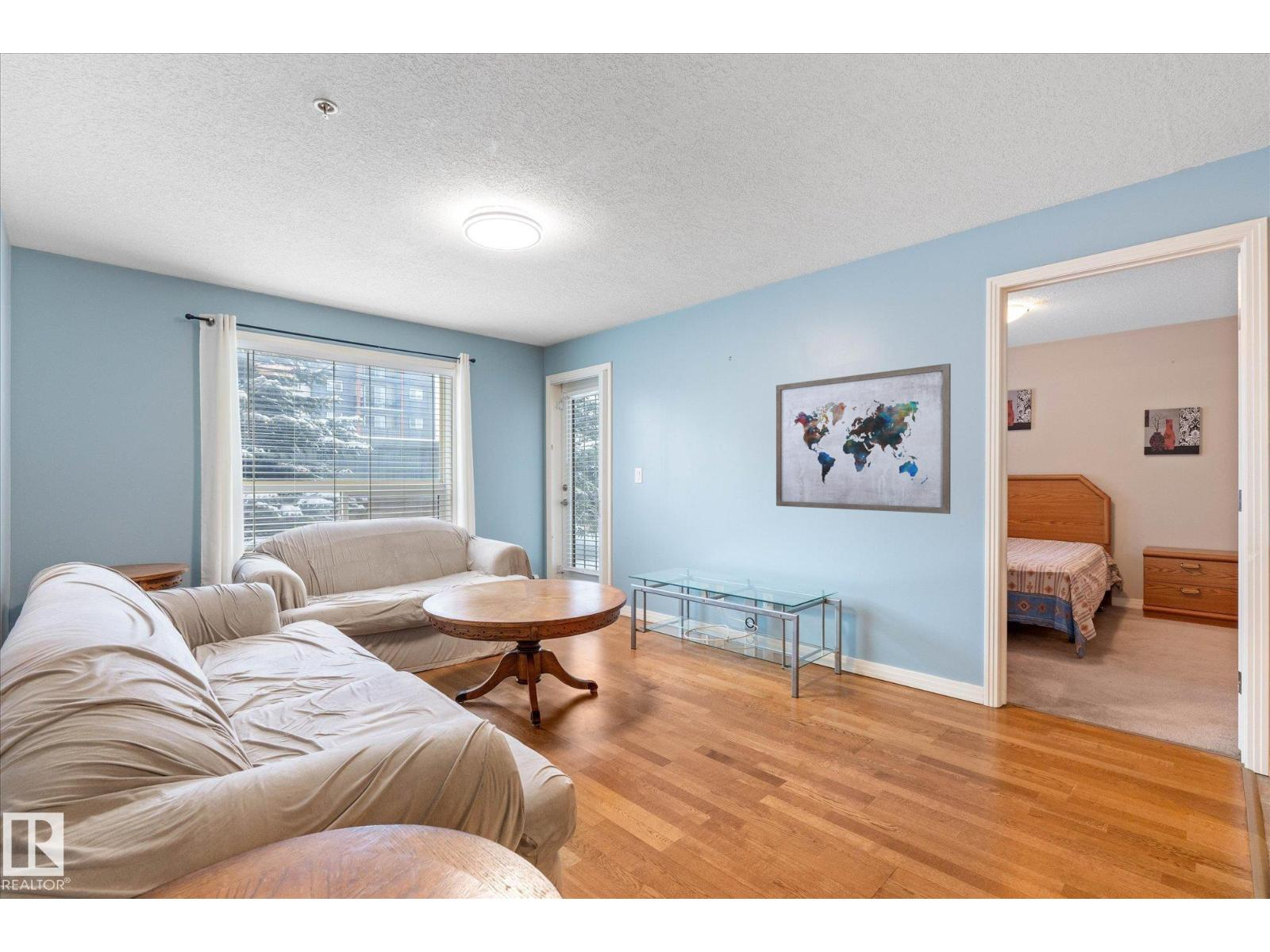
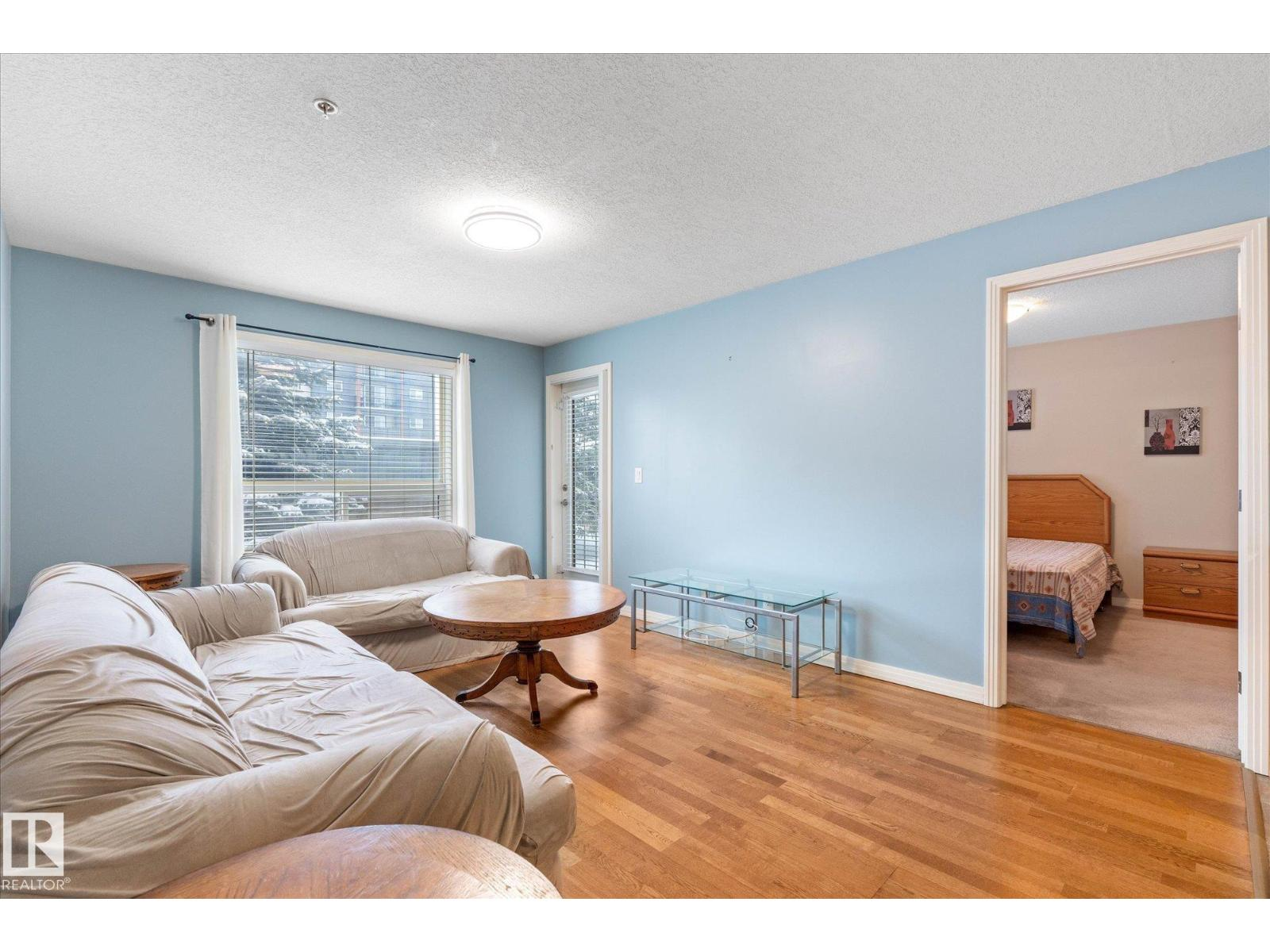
- wall art [775,363,952,515]
